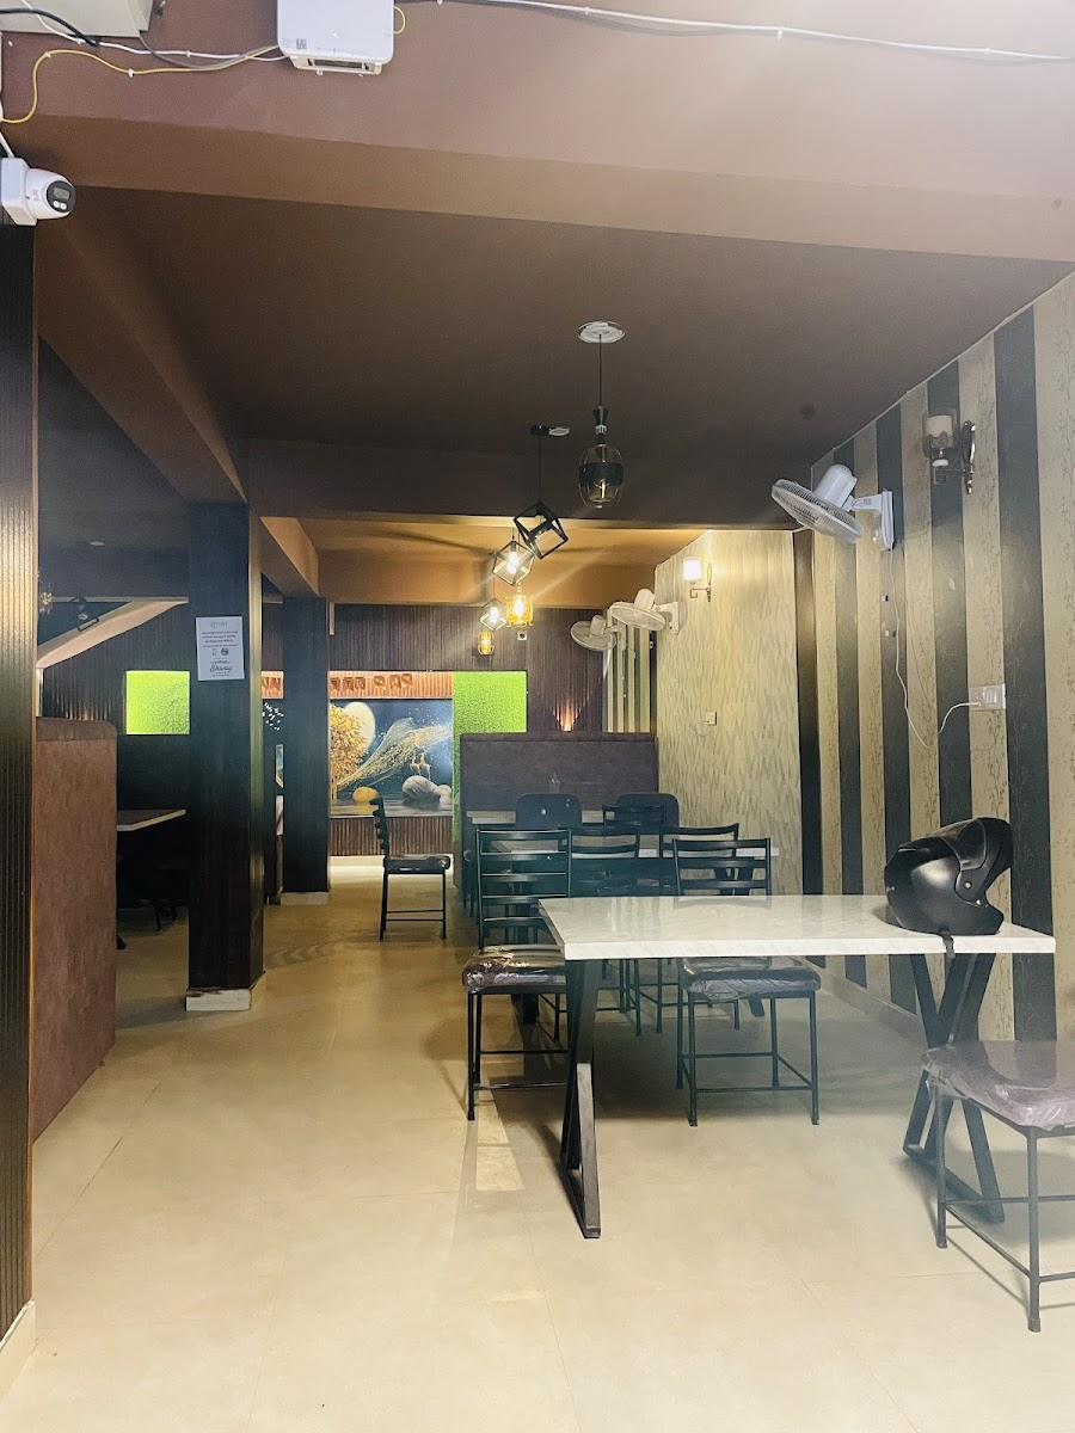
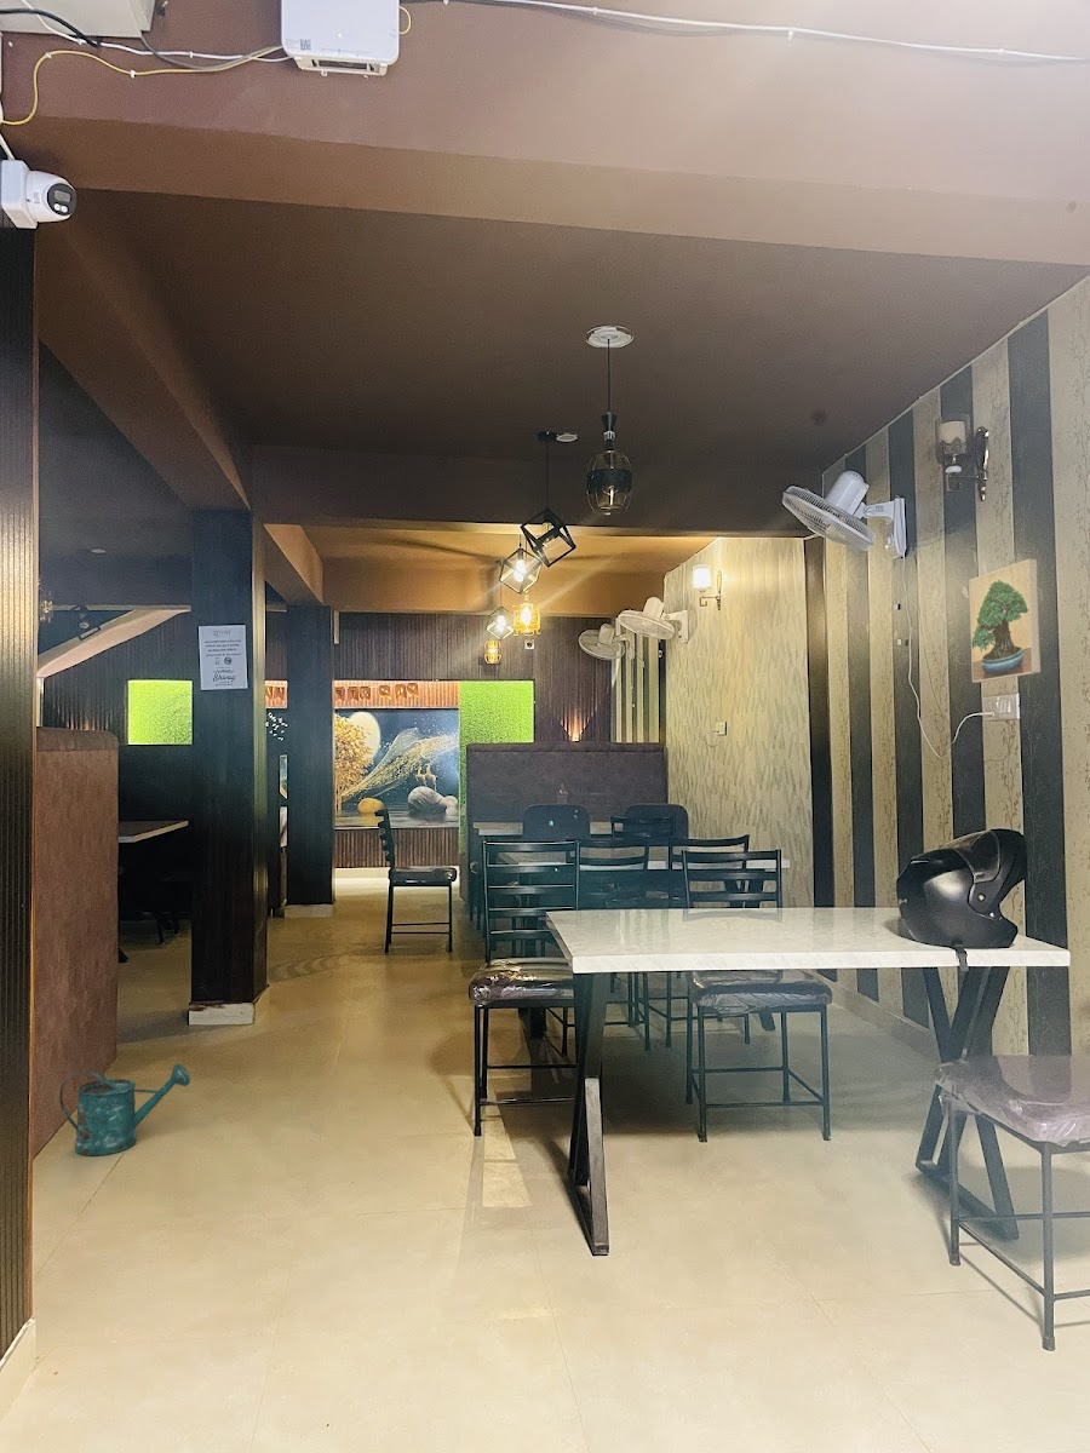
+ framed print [968,558,1043,684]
+ watering can [58,1063,191,1156]
